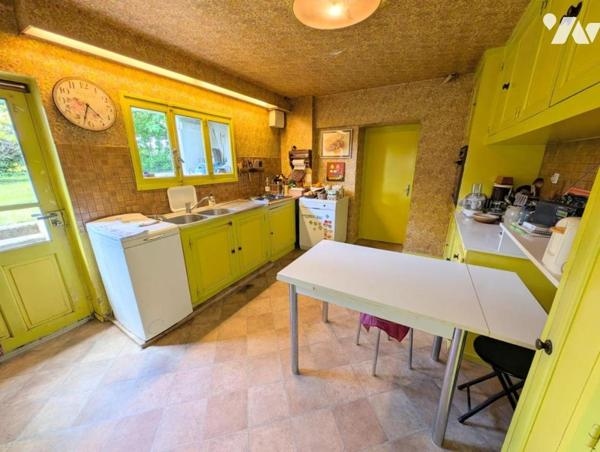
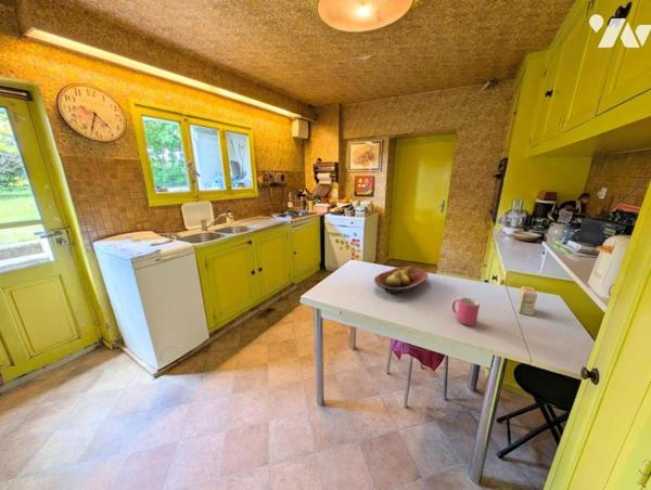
+ tea box [516,285,538,317]
+ mug [451,297,481,326]
+ fruit bowl [373,266,429,295]
